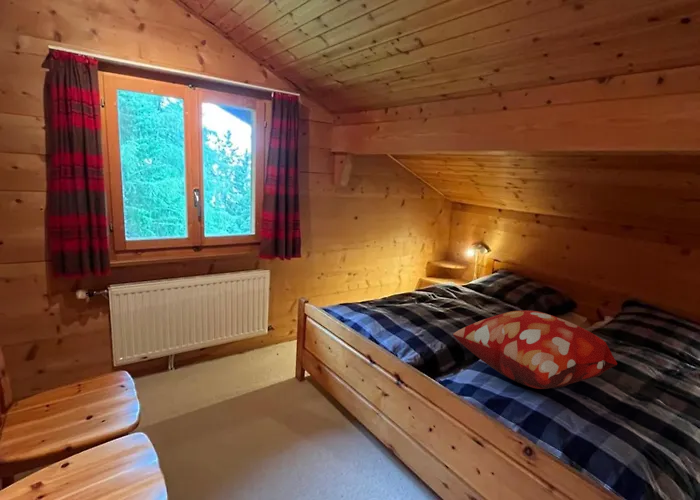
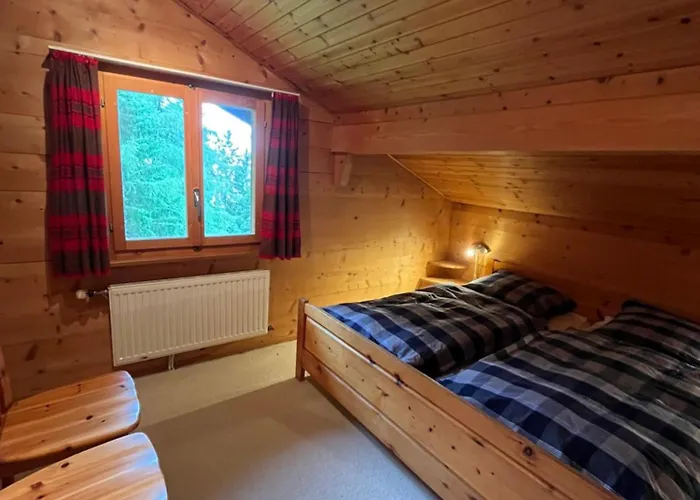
- decorative pillow [452,309,618,390]
